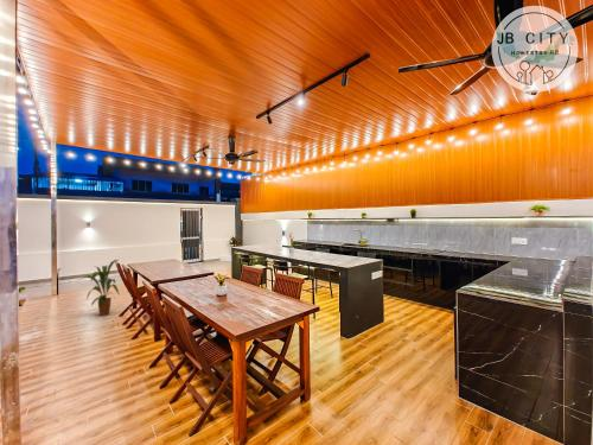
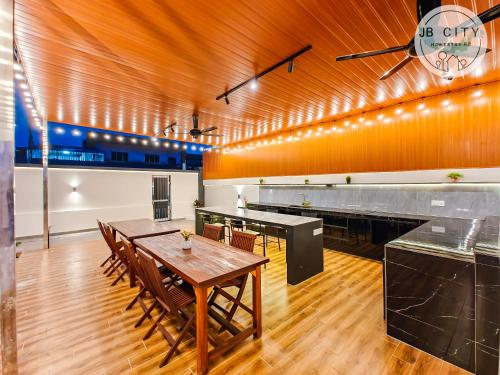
- house plant [78,259,120,317]
